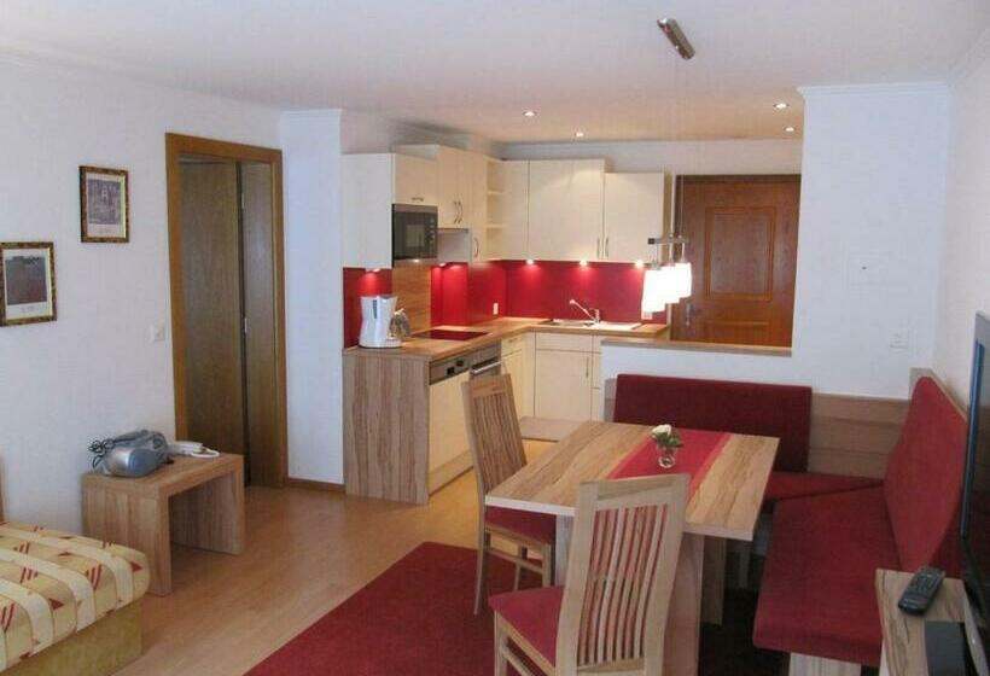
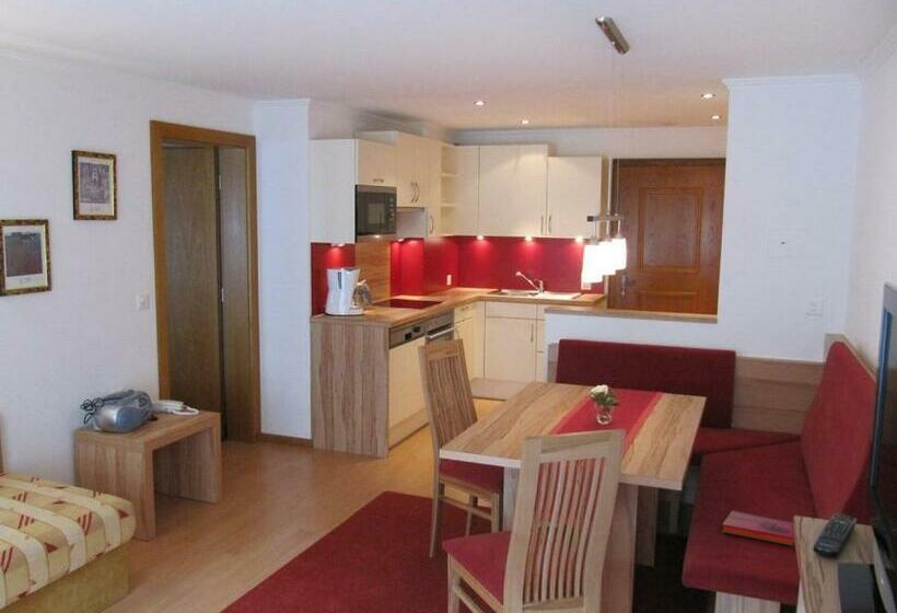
+ hardback book [721,509,795,547]
